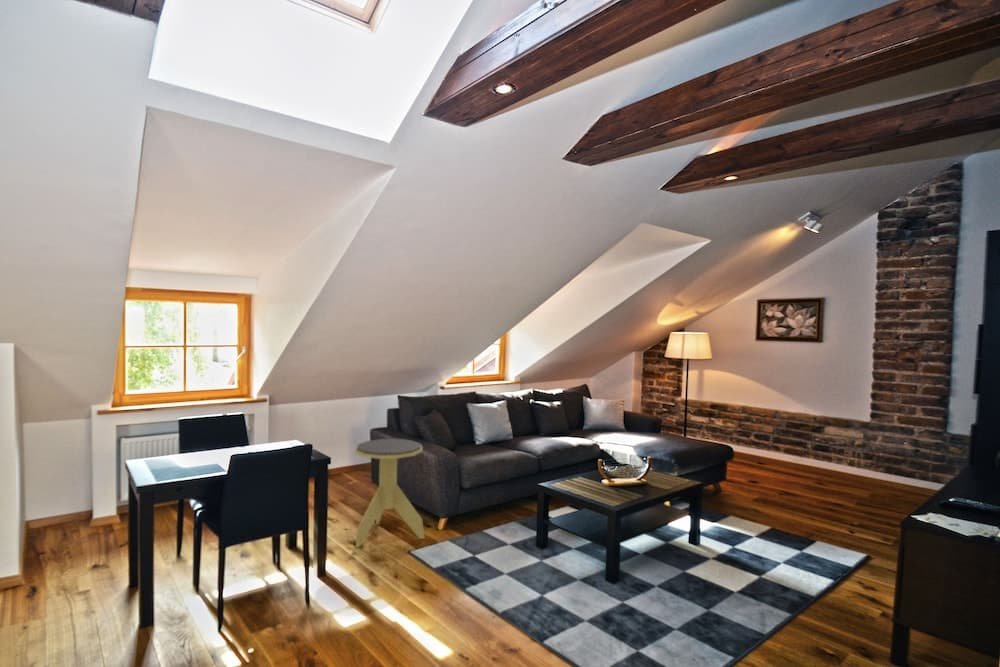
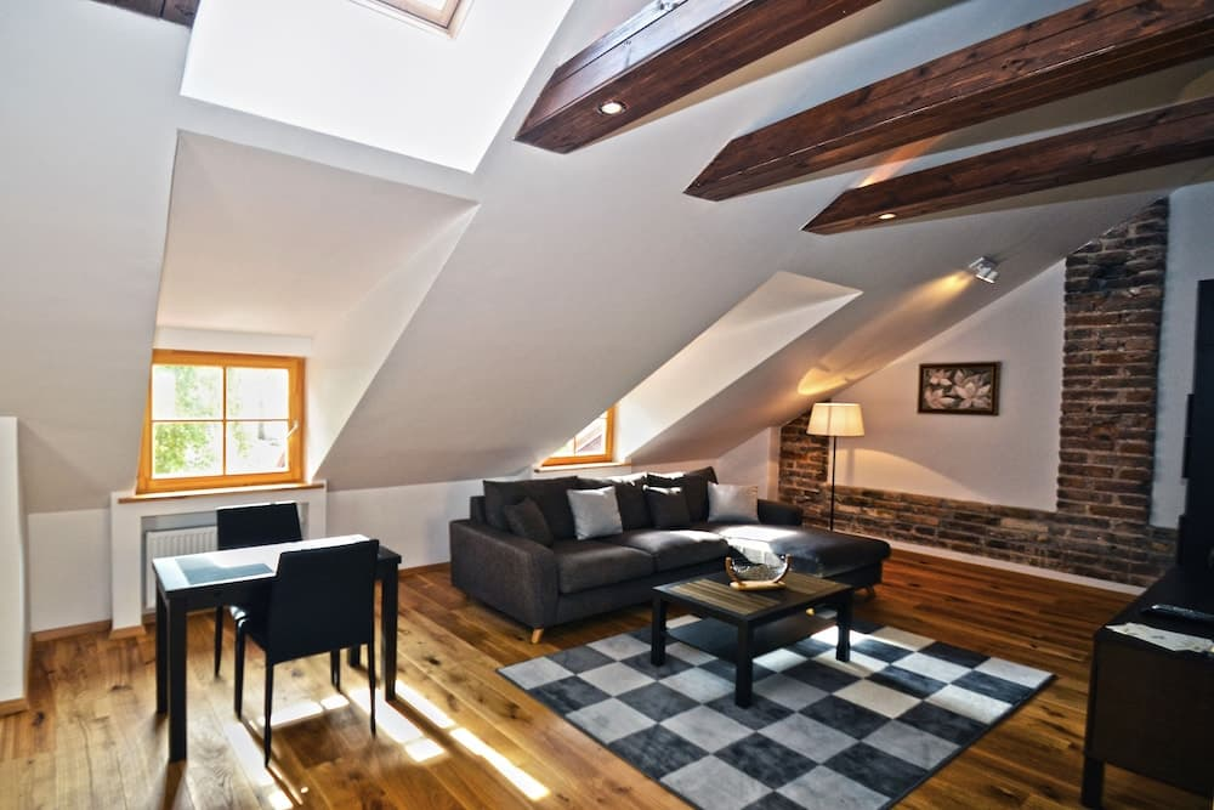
- side table [354,438,426,549]
